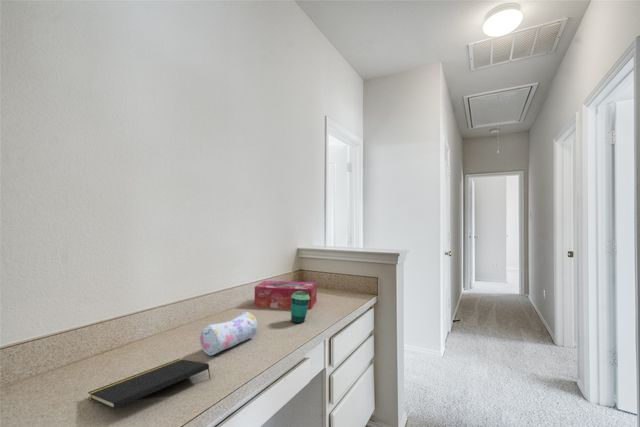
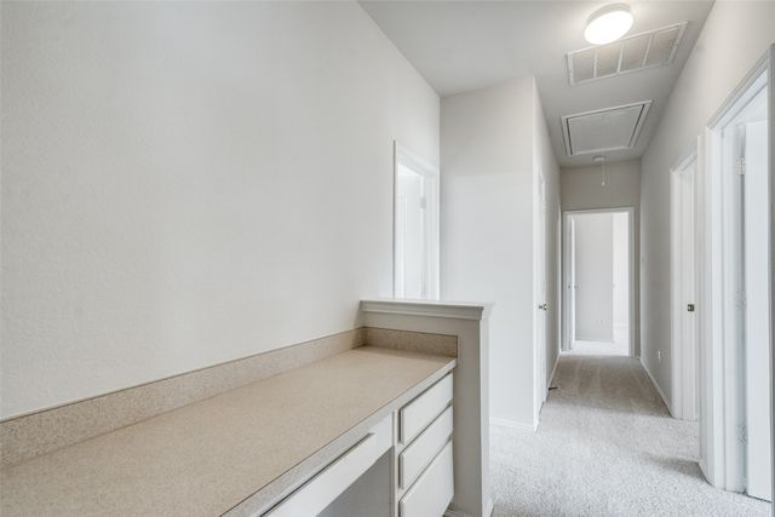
- cup [290,291,310,324]
- pencil case [199,311,258,357]
- notepad [87,358,211,410]
- tissue box [253,280,318,310]
